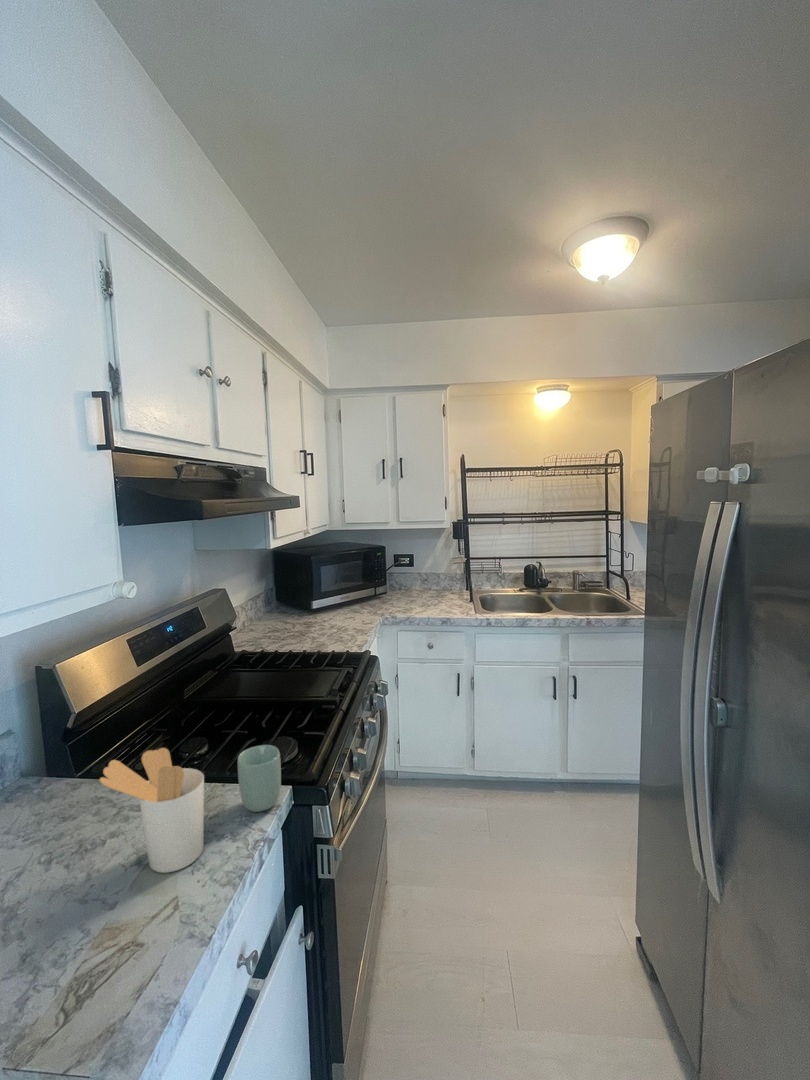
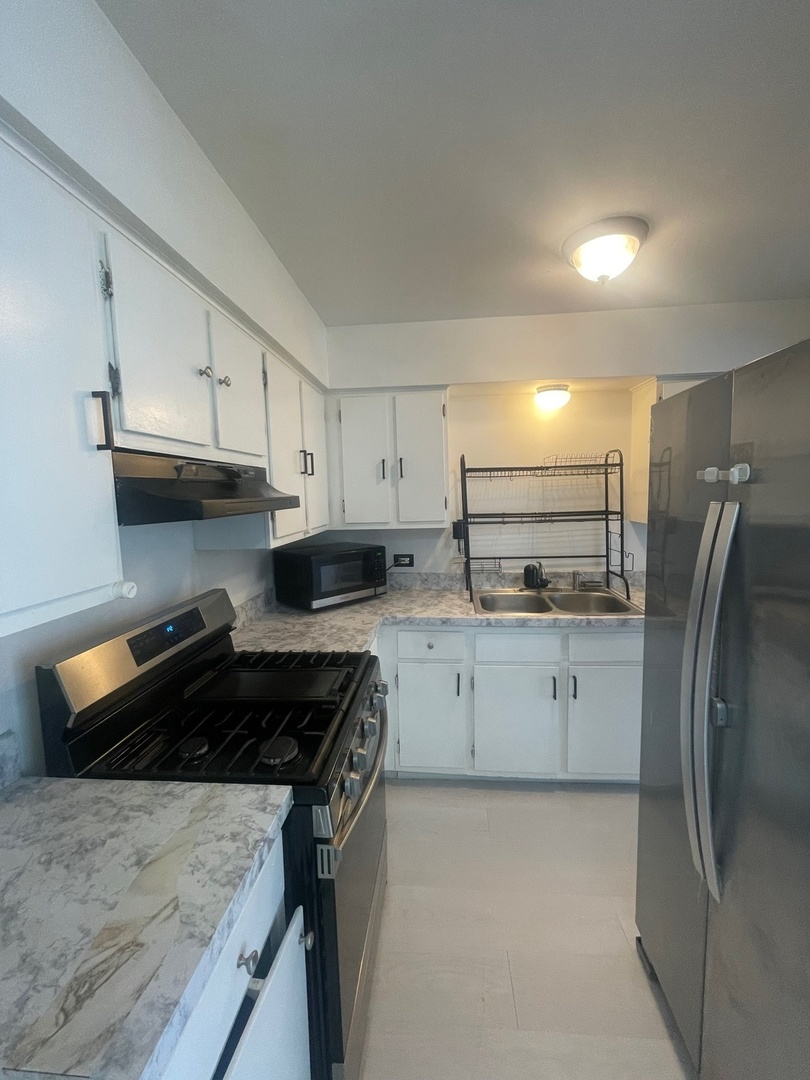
- utensil holder [98,747,205,874]
- cup [237,744,282,813]
